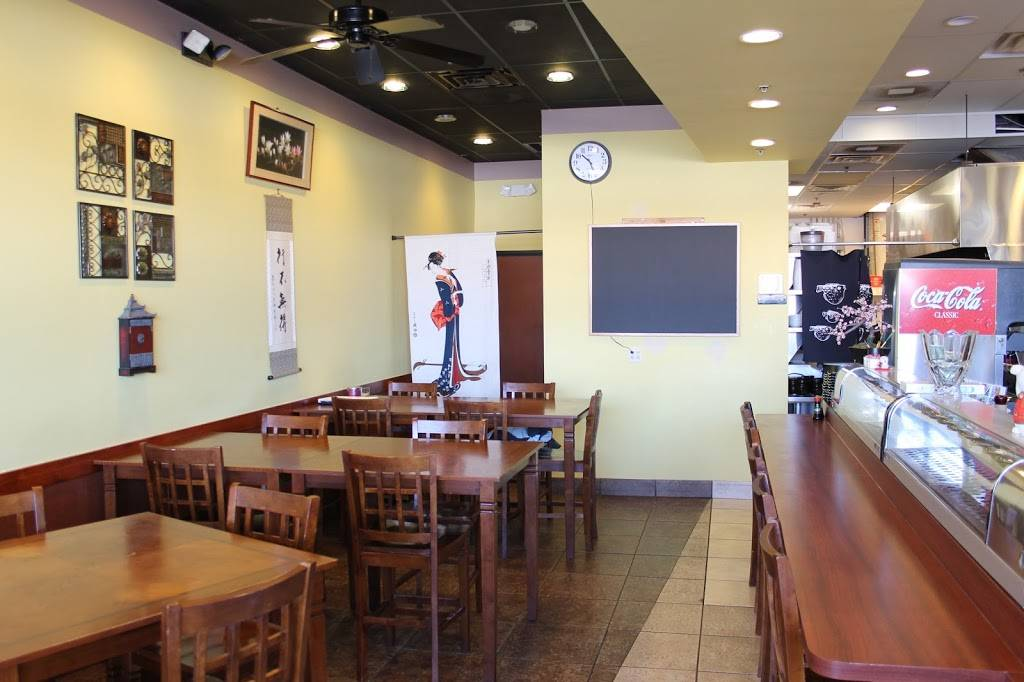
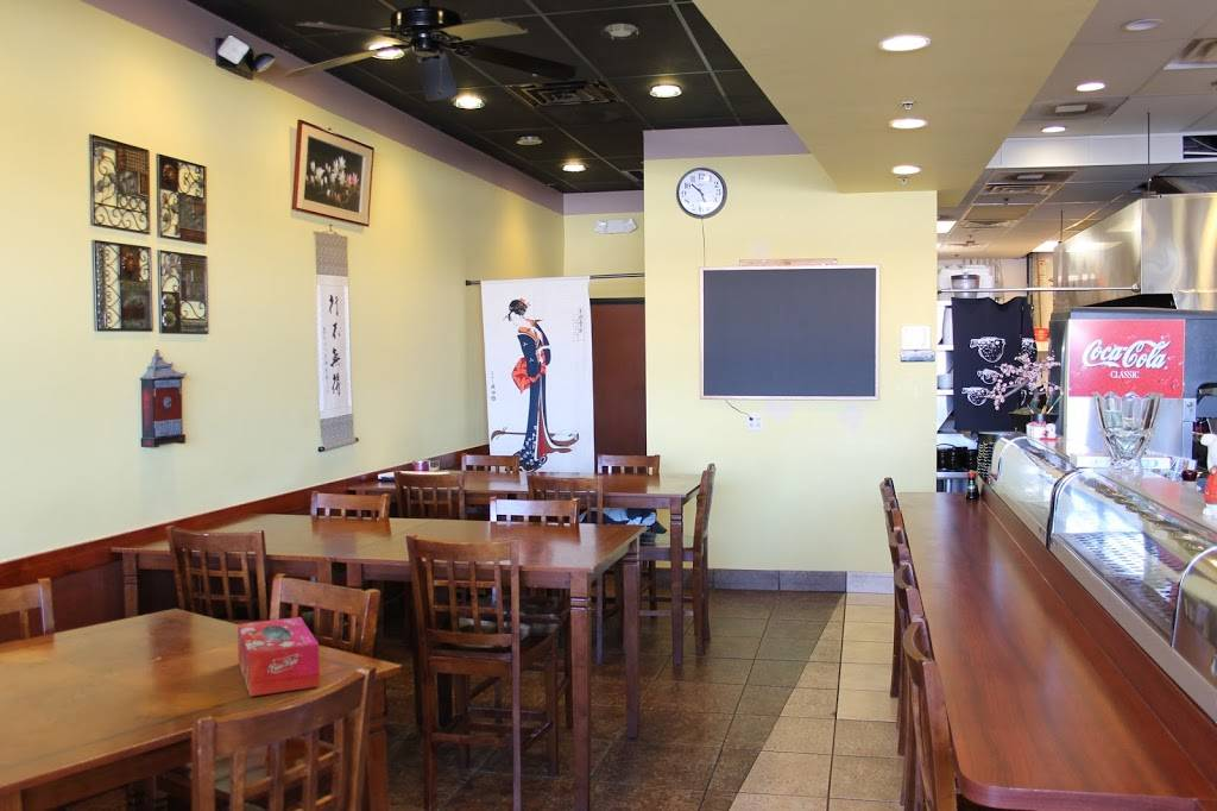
+ tissue box [237,616,321,698]
